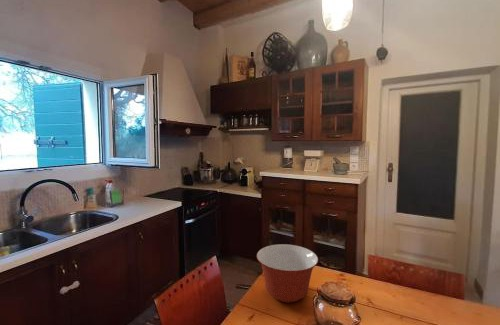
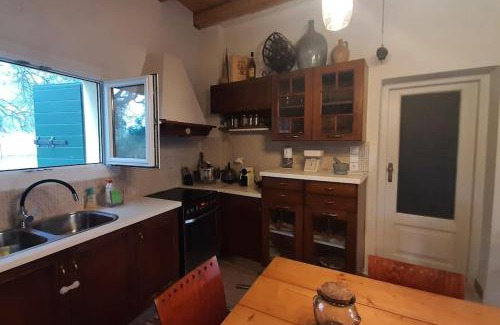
- mixing bowl [256,243,319,304]
